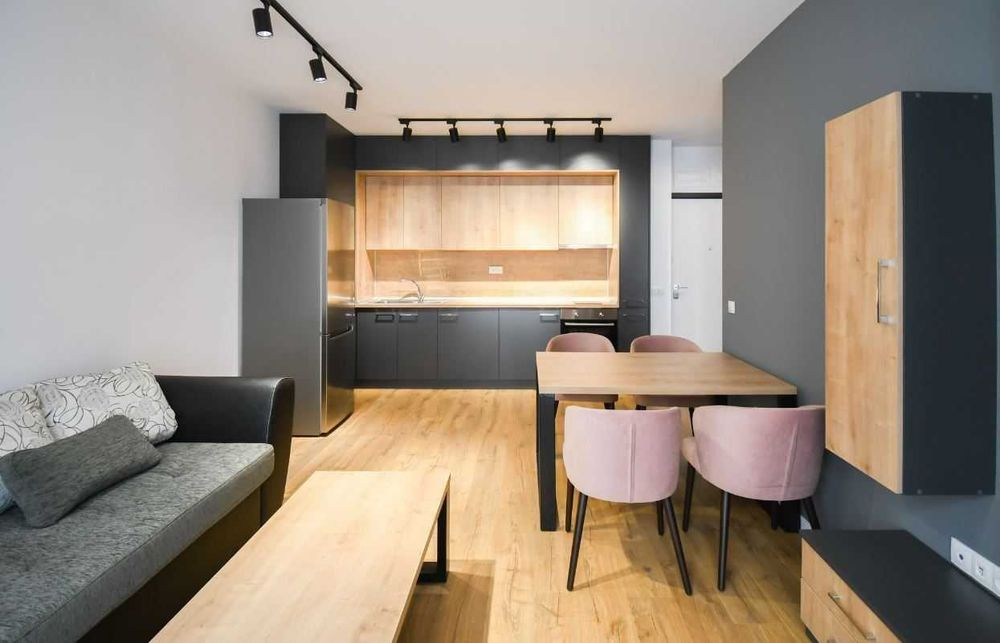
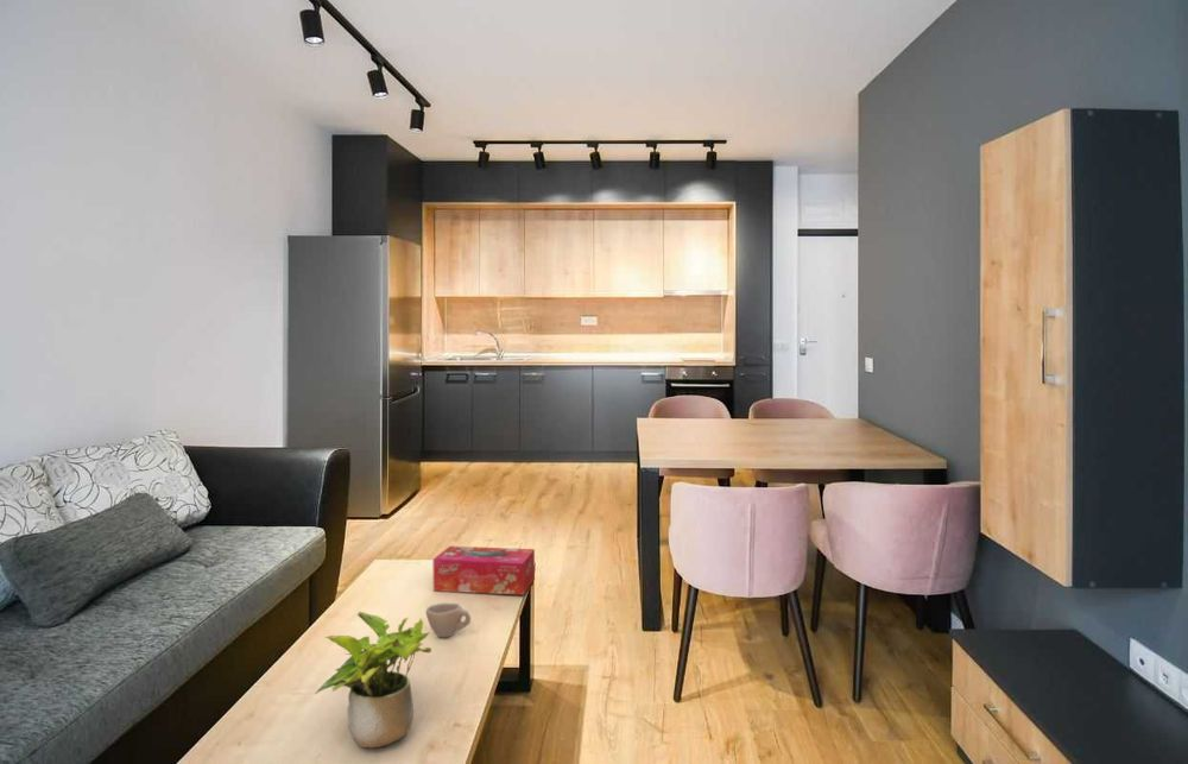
+ tissue box [431,545,536,596]
+ cup [425,602,472,638]
+ potted plant [314,611,432,750]
